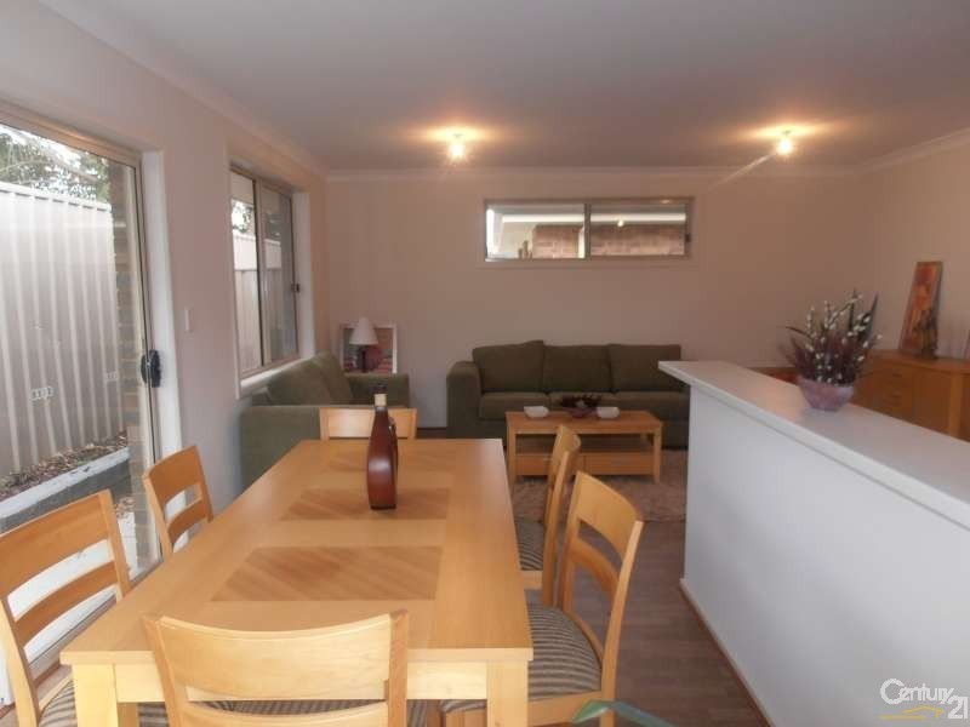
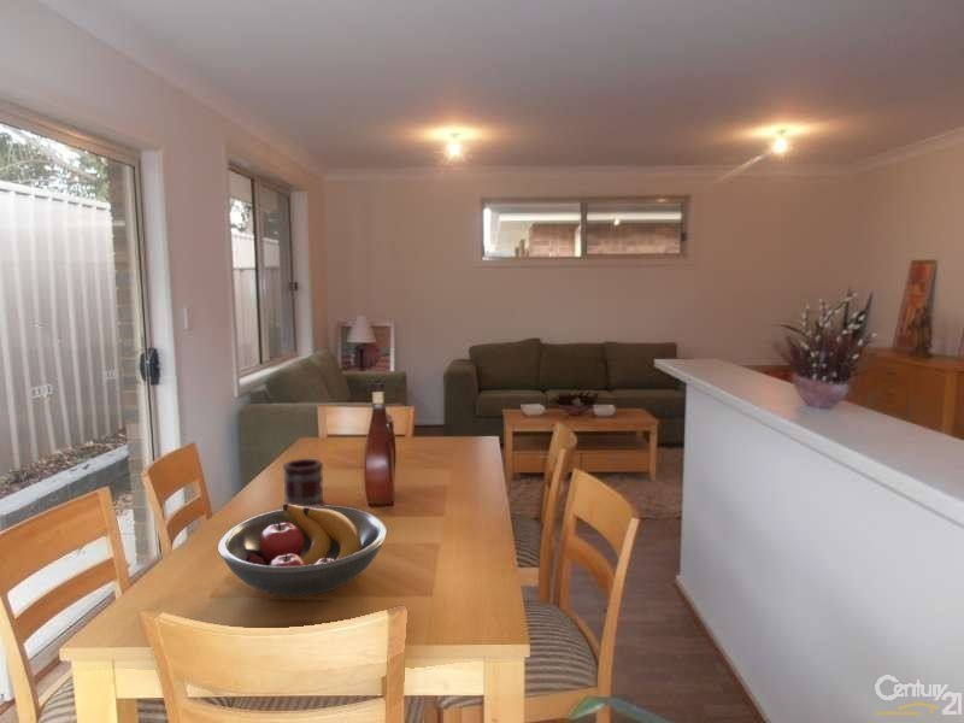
+ fruit bowl [217,502,388,598]
+ mug [282,458,325,506]
